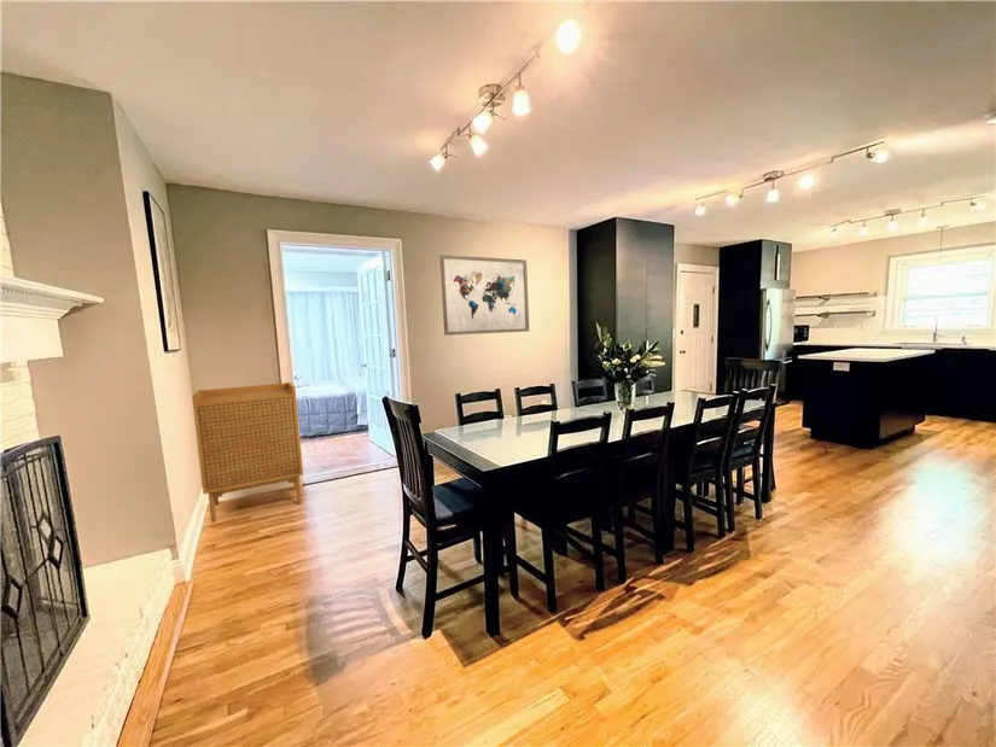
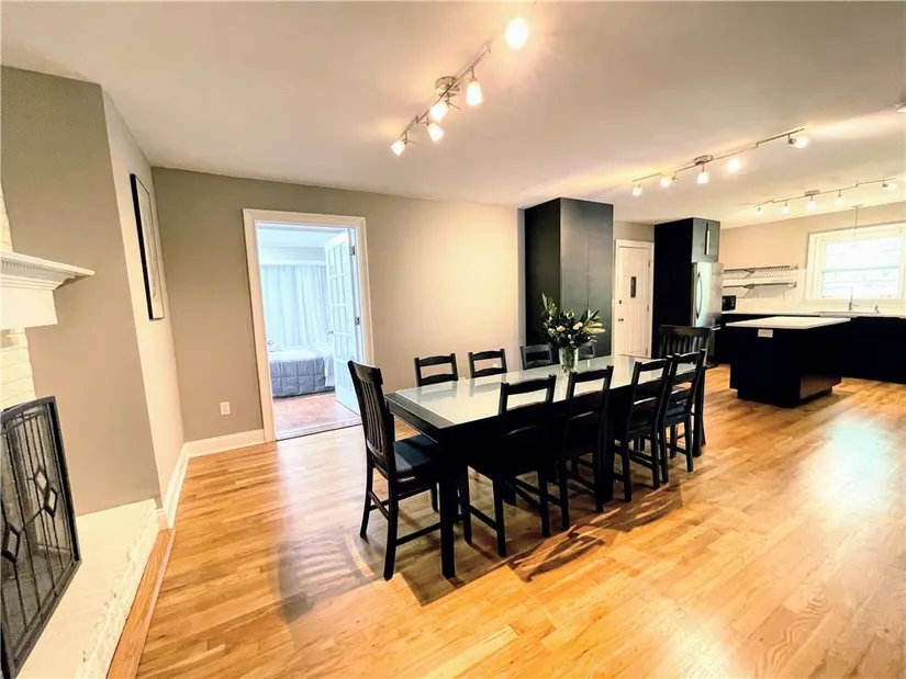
- cabinet [191,381,304,524]
- wall art [439,253,530,337]
